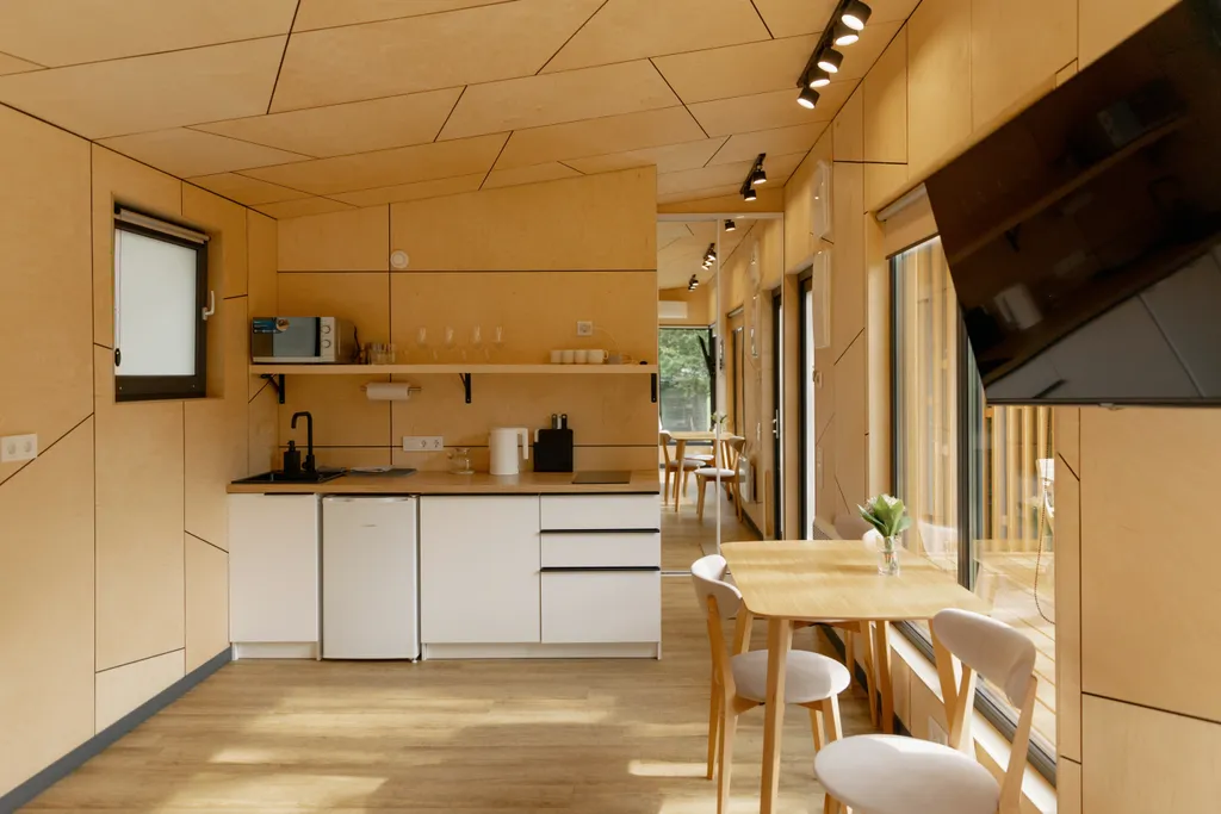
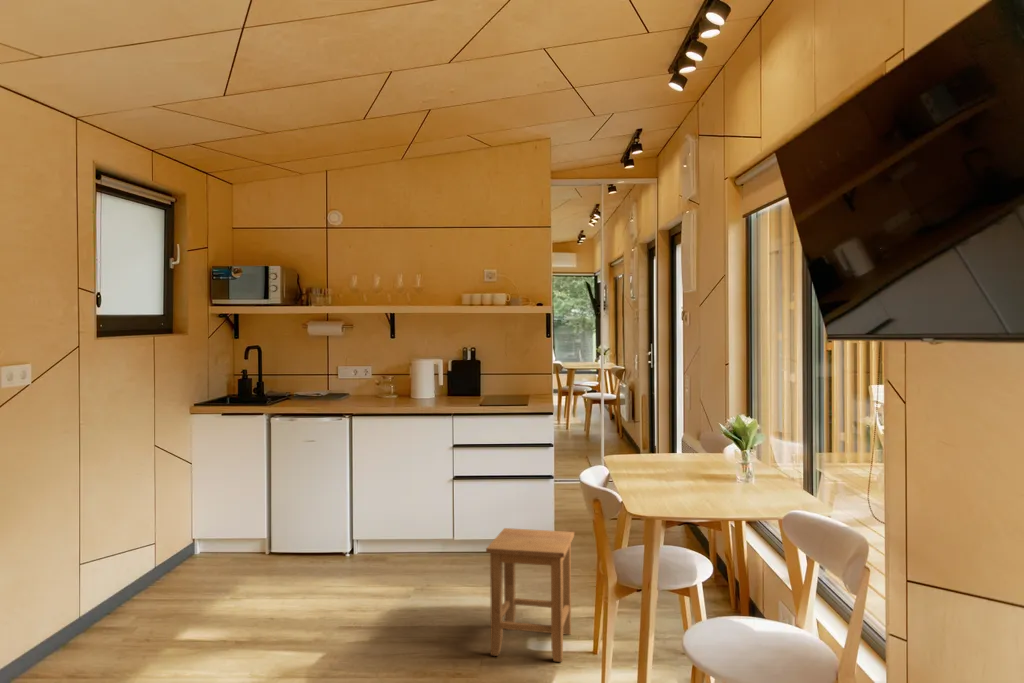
+ stool [485,527,575,663]
